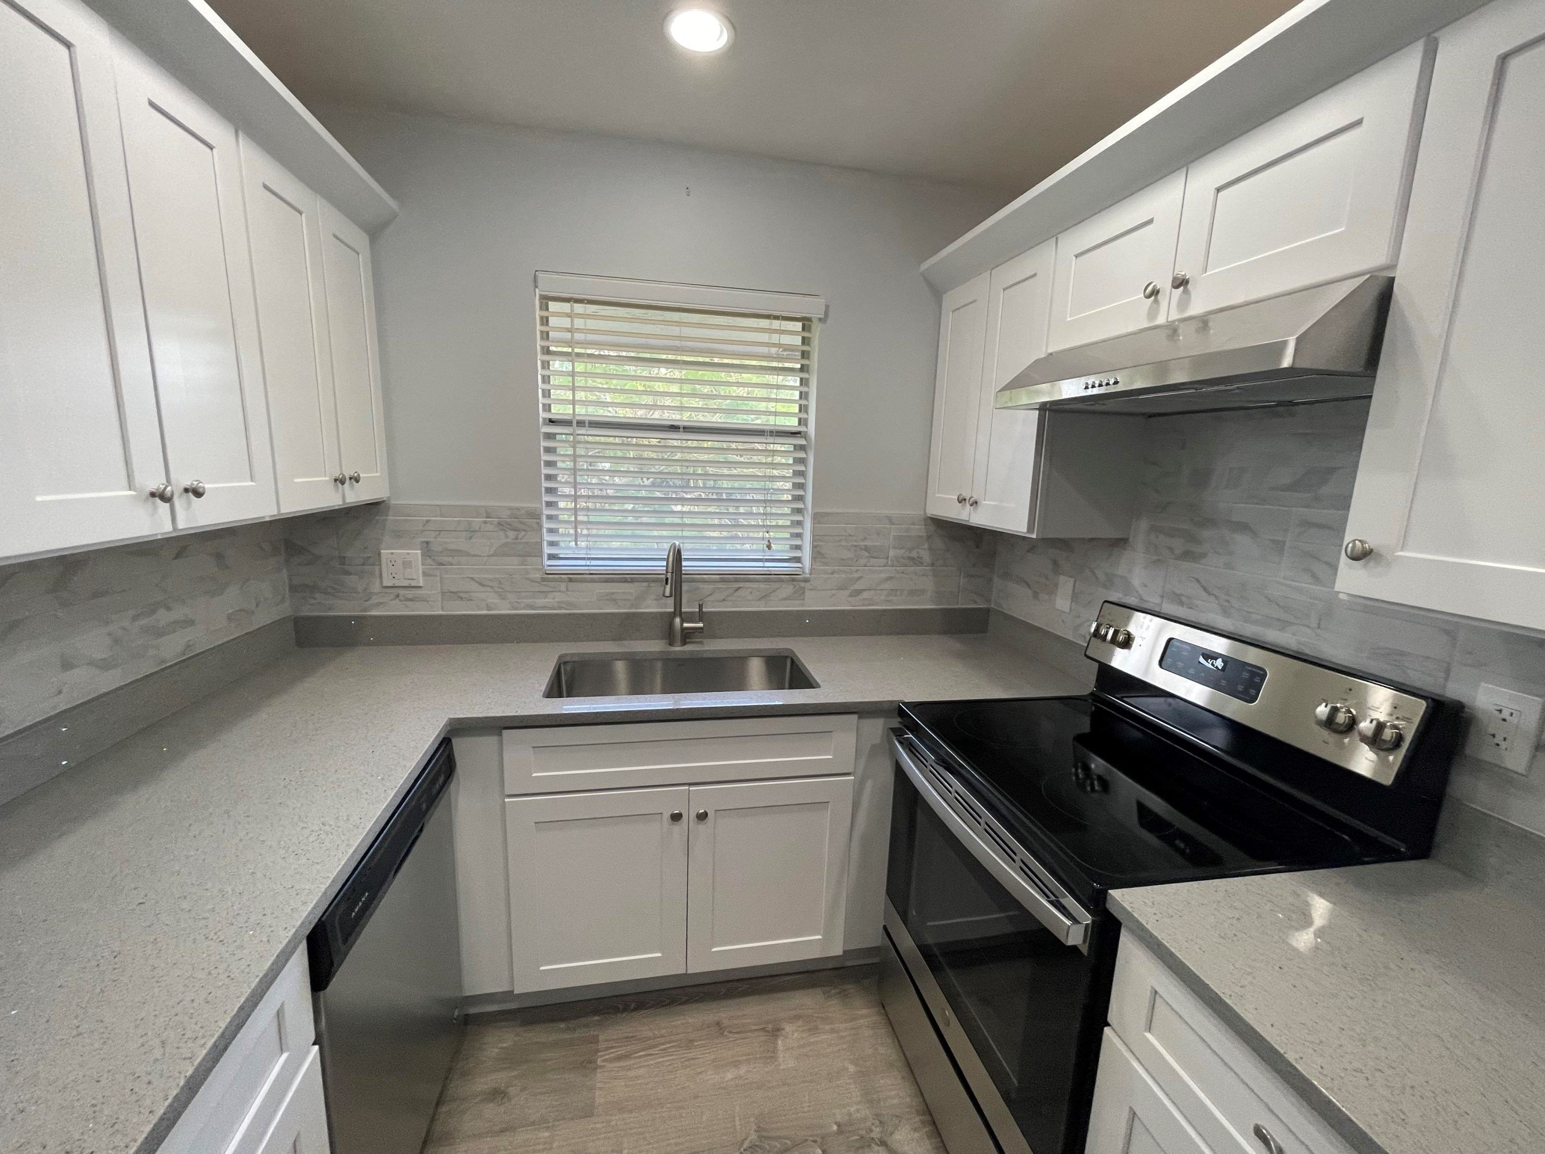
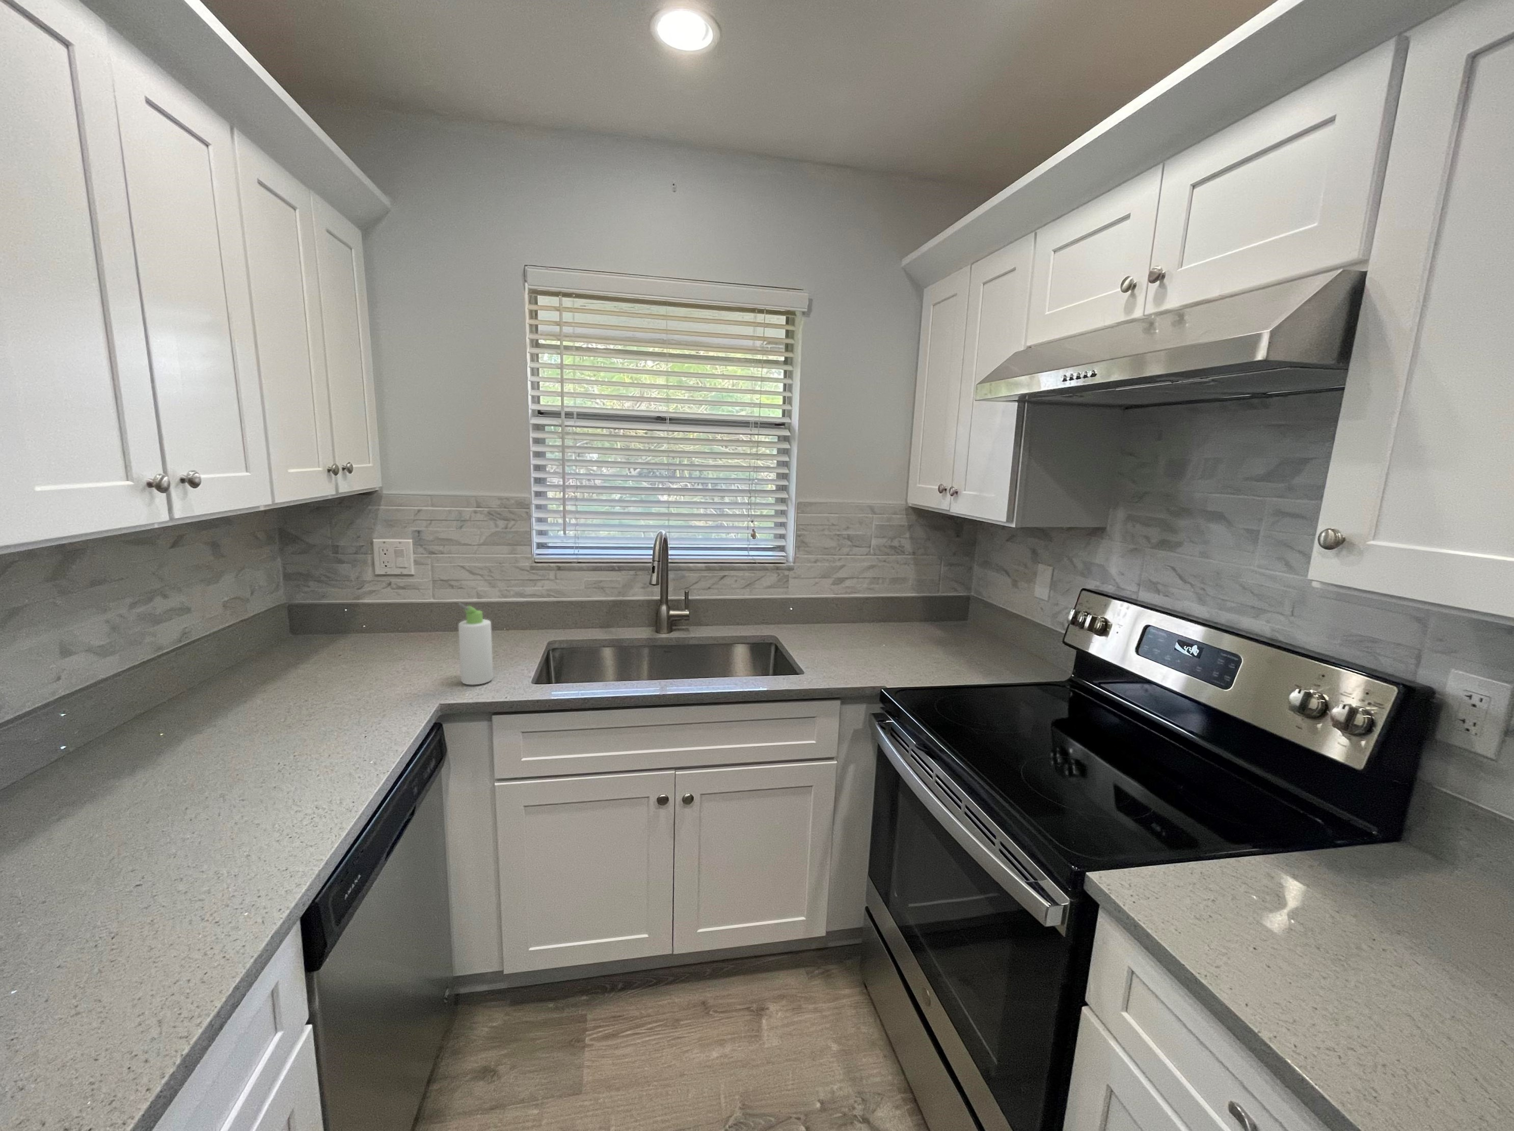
+ bottle [458,602,493,685]
